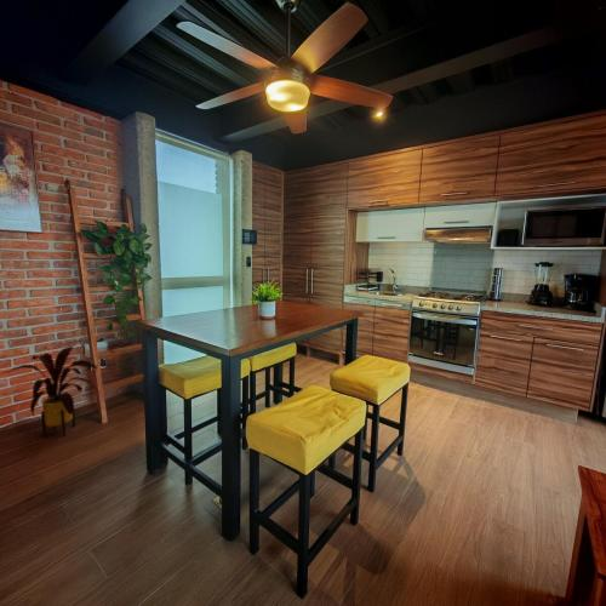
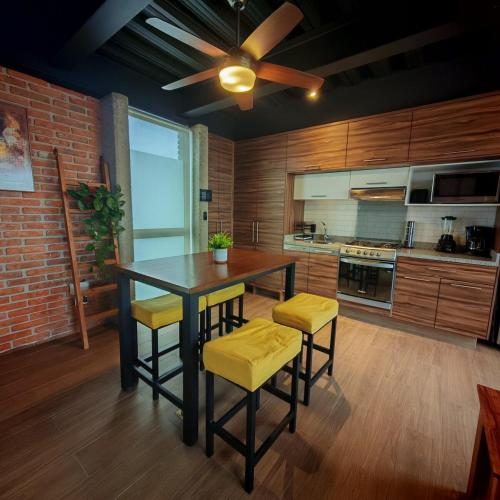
- house plant [4,344,101,439]
